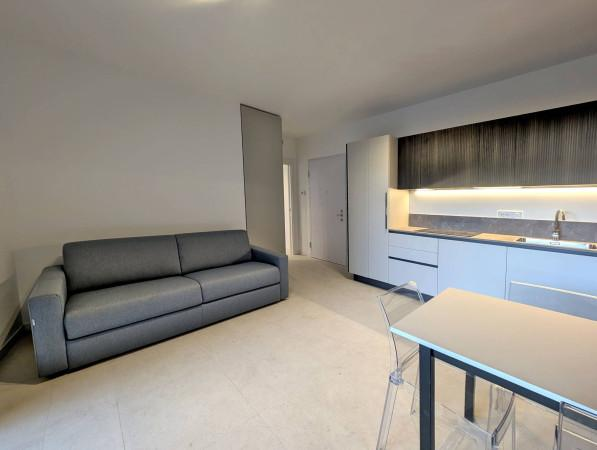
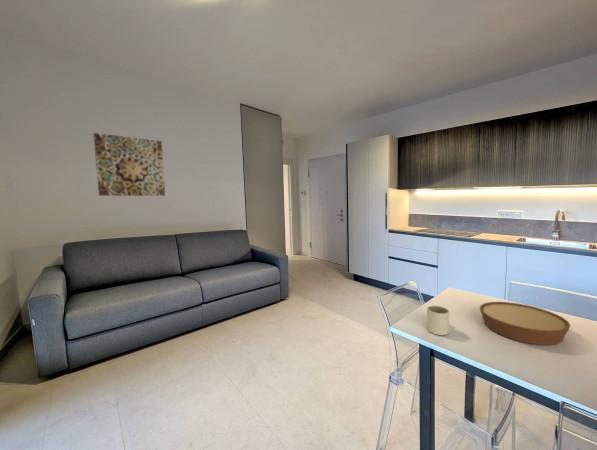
+ mug [426,305,451,336]
+ wall art [93,132,166,197]
+ bowl [479,301,571,346]
